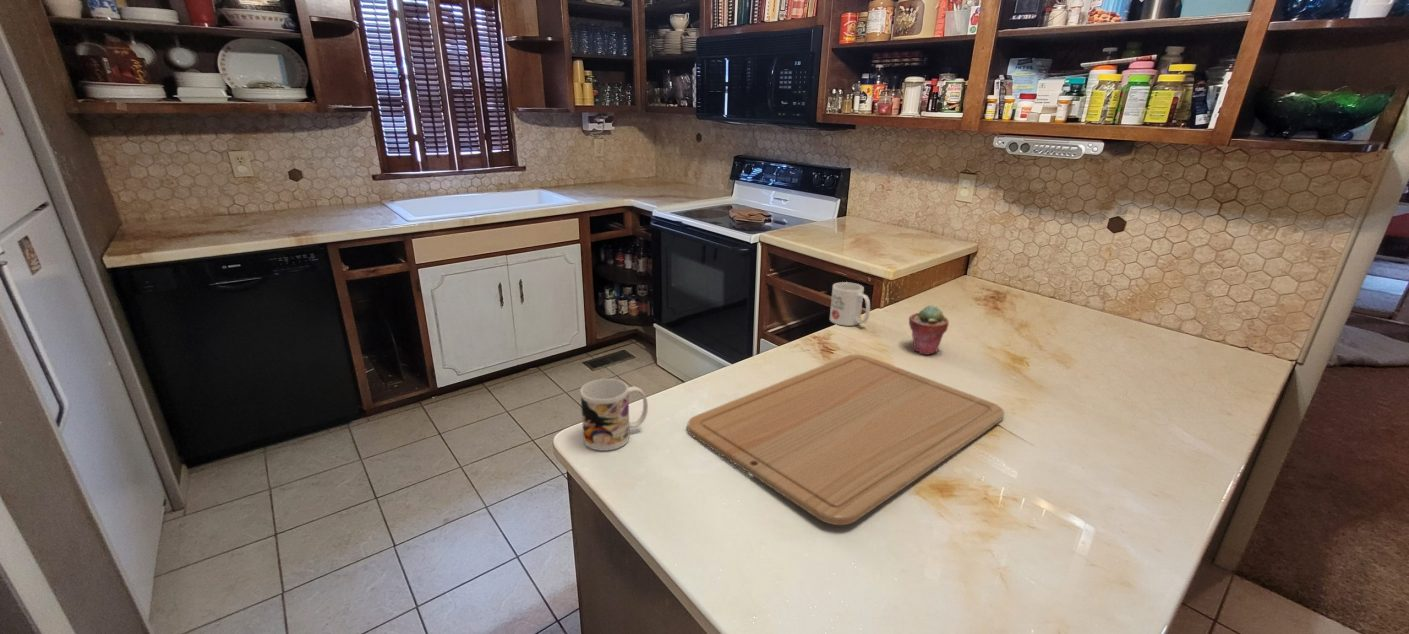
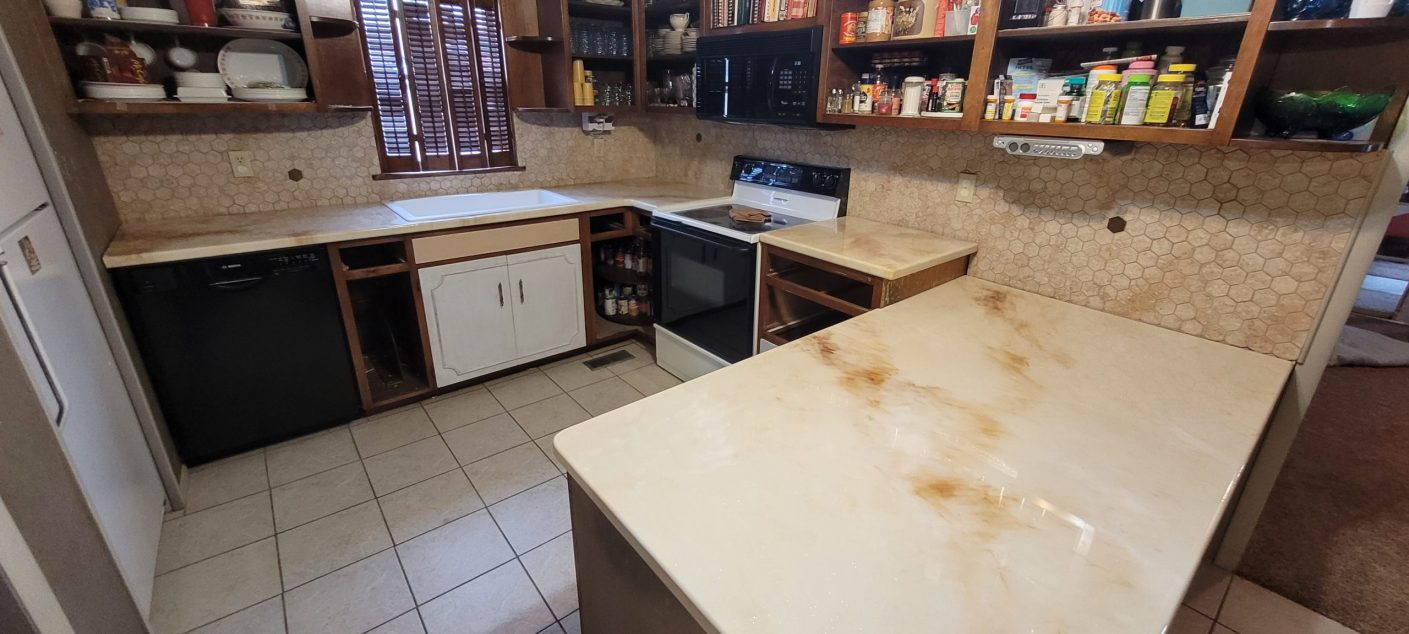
- mug [579,378,649,451]
- chopping board [686,353,1005,526]
- mug [829,281,871,327]
- potted succulent [908,304,950,356]
